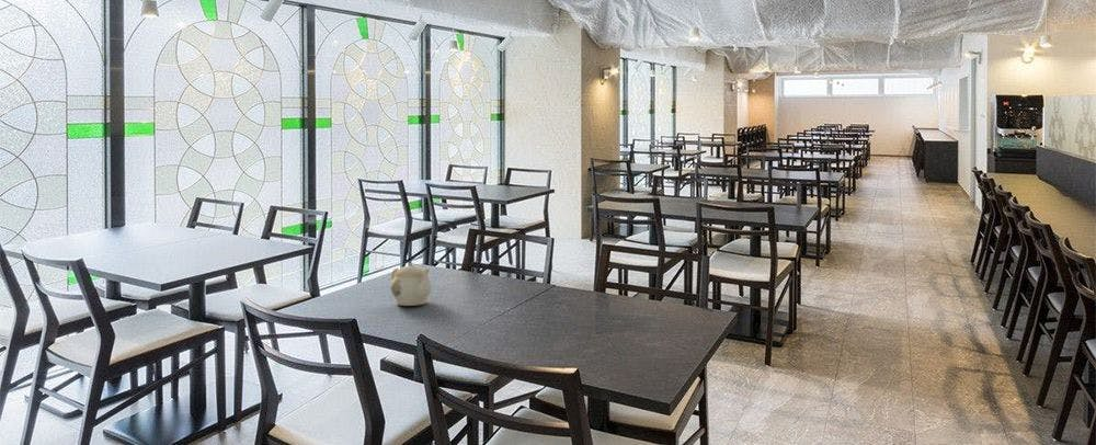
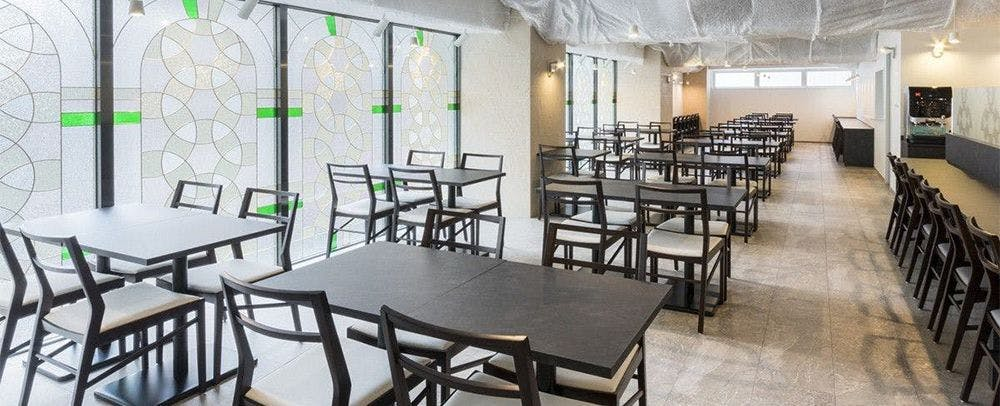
- teapot [389,262,433,307]
